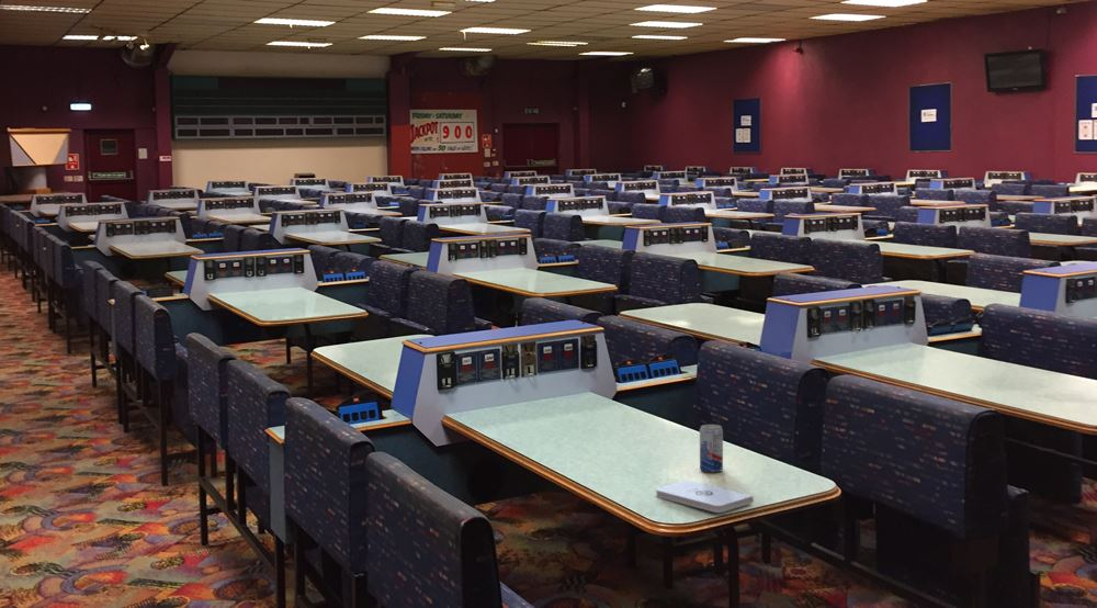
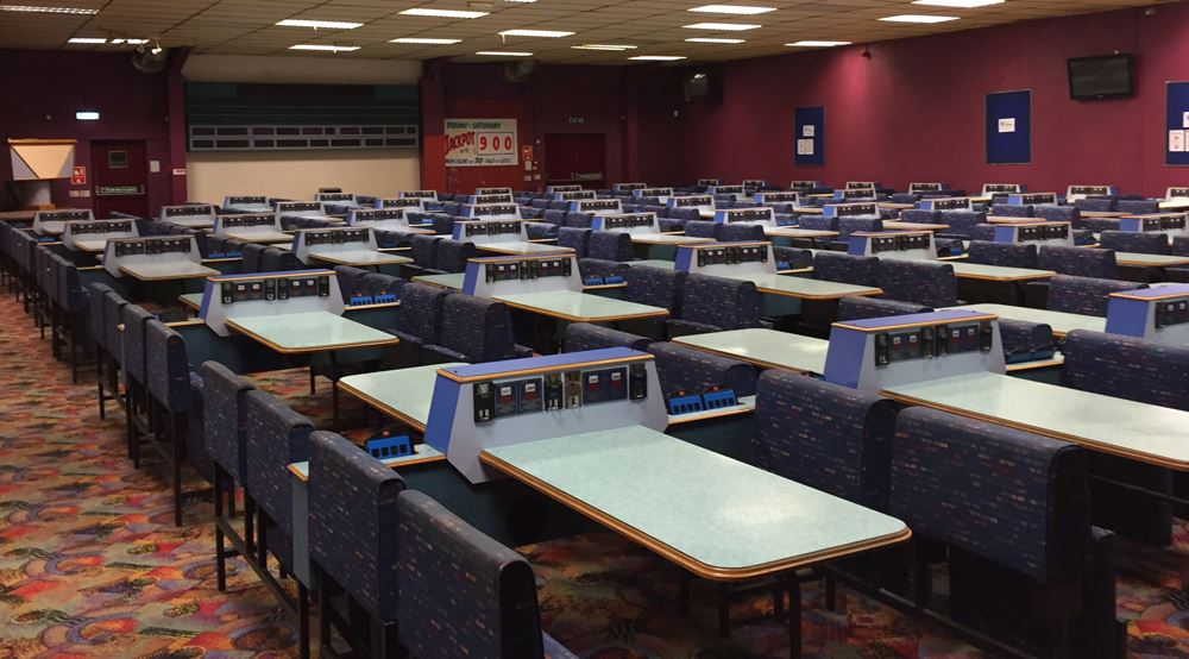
- notepad [655,480,755,514]
- beverage can [699,424,724,473]
